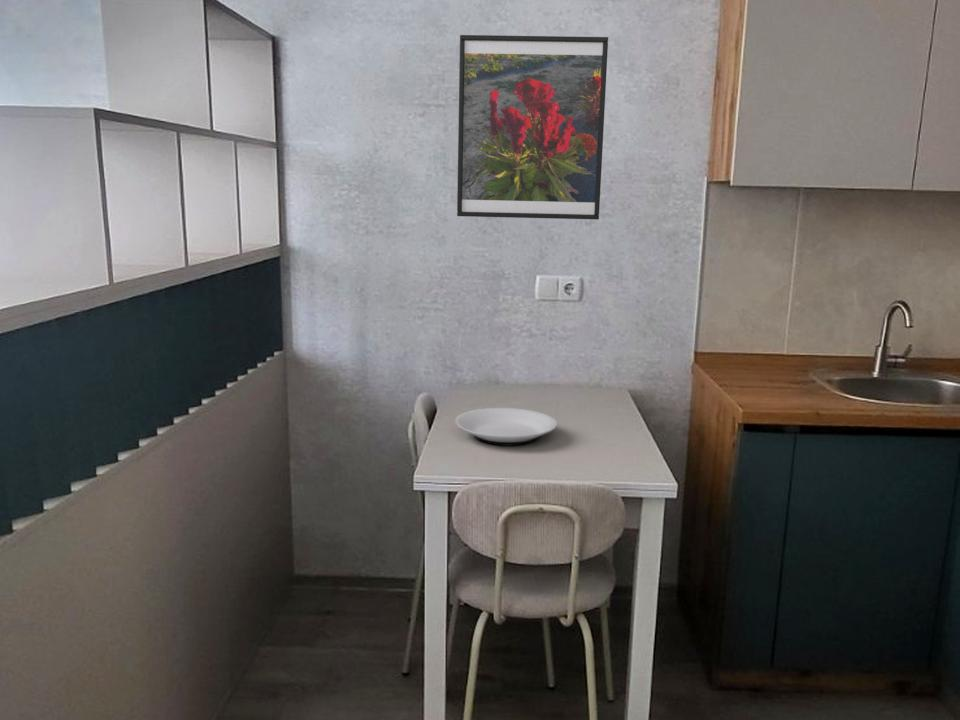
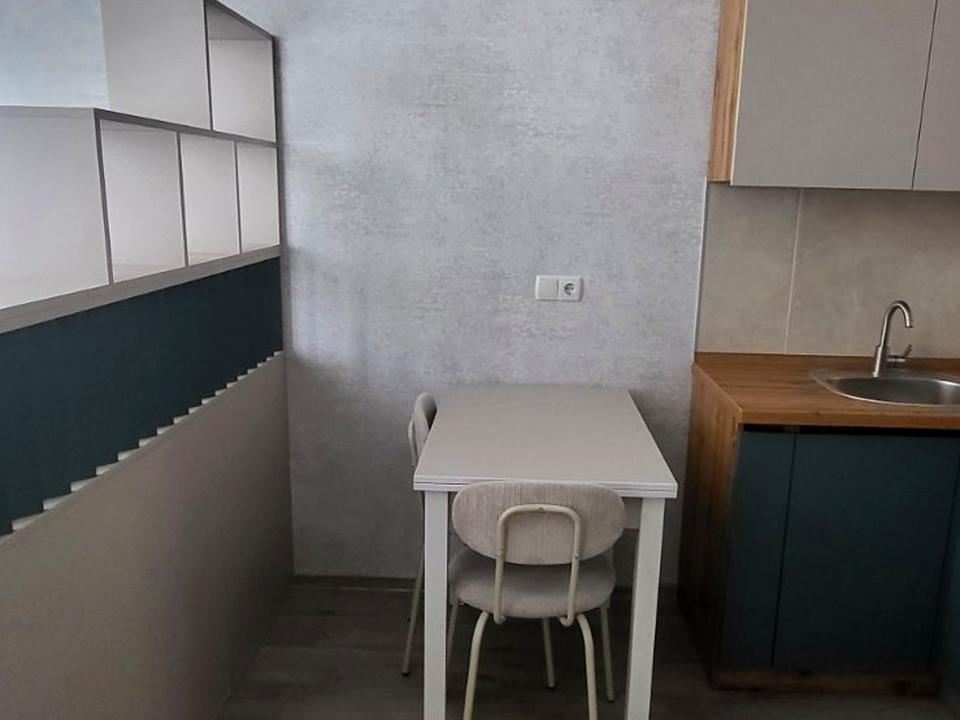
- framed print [456,34,609,220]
- plate [454,407,558,447]
